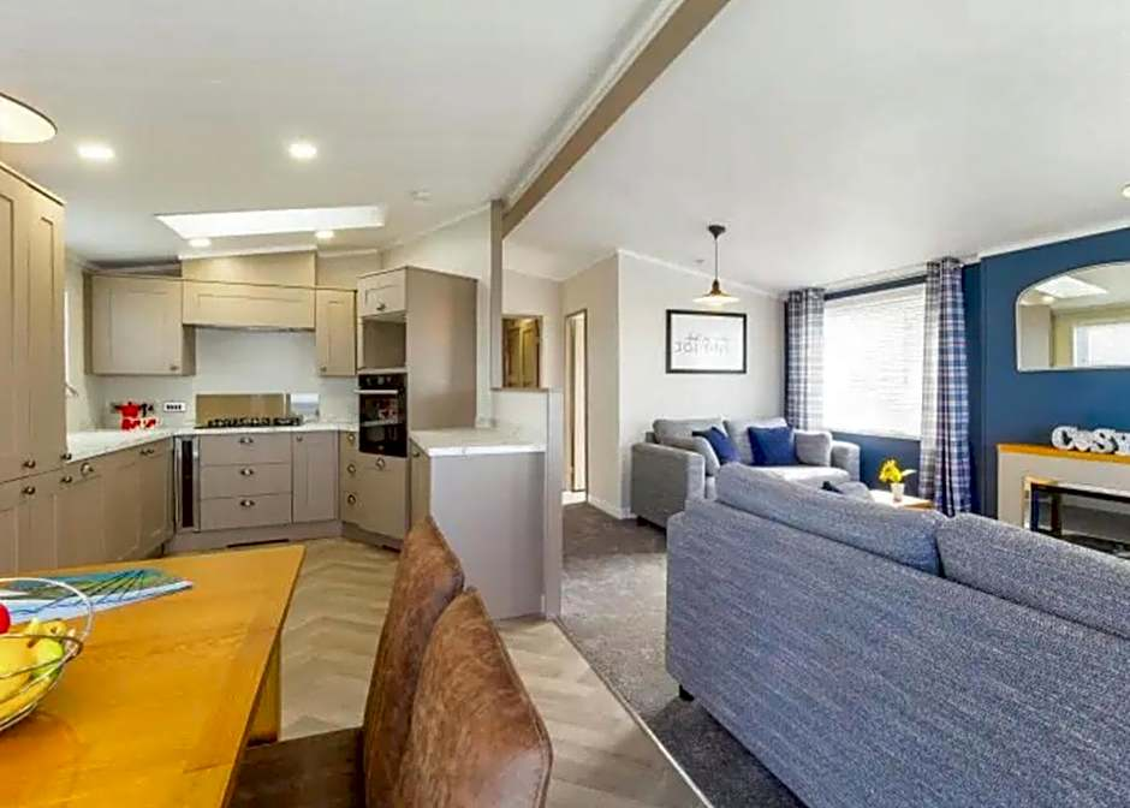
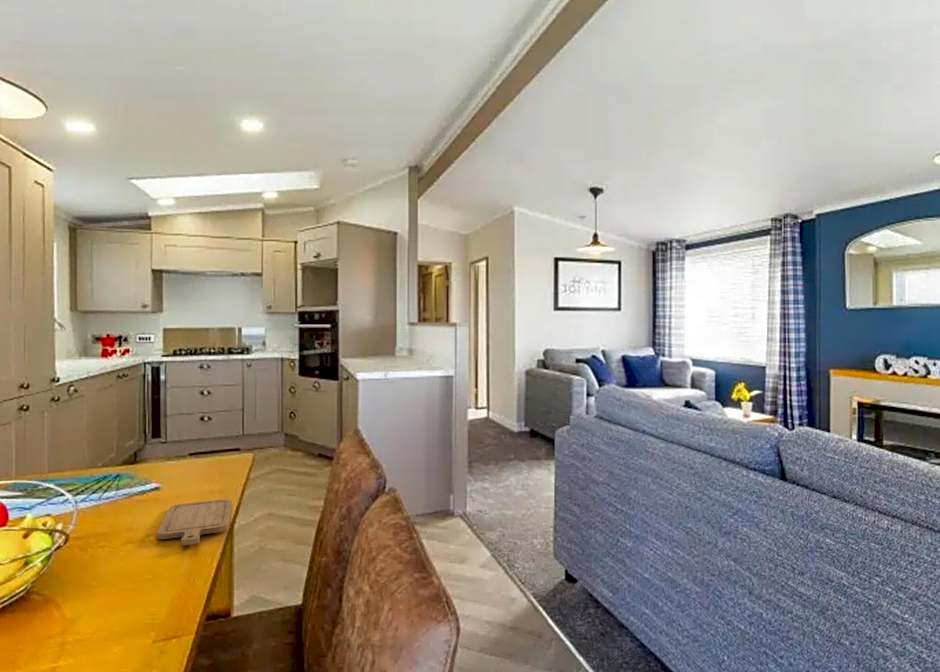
+ chopping board [156,498,233,546]
